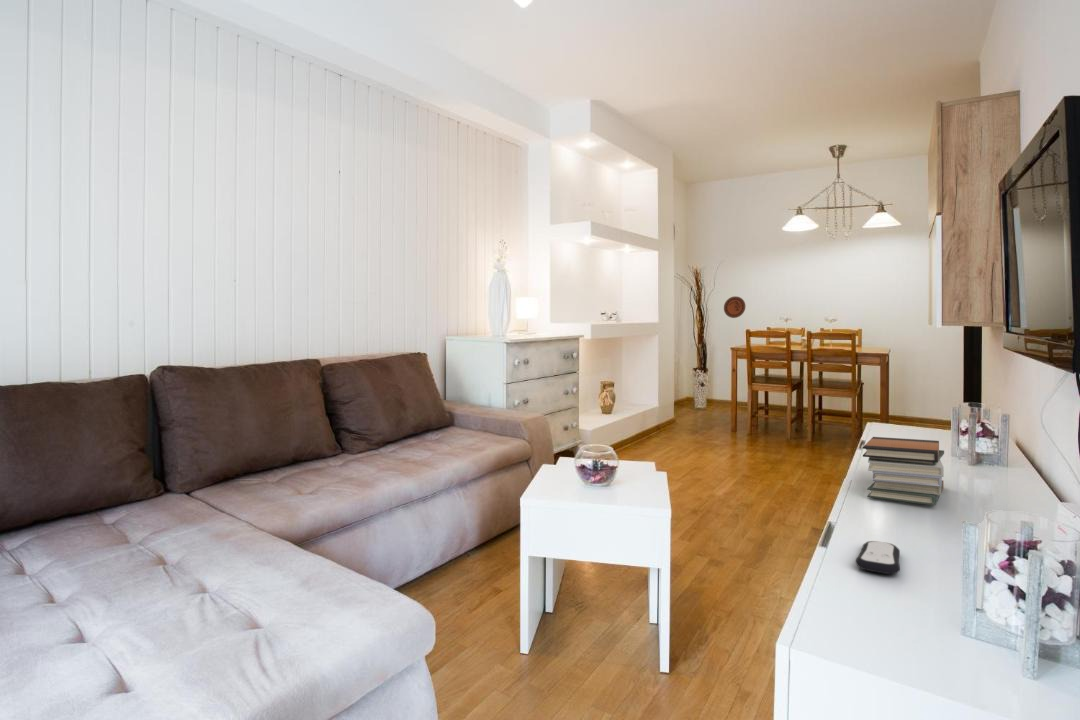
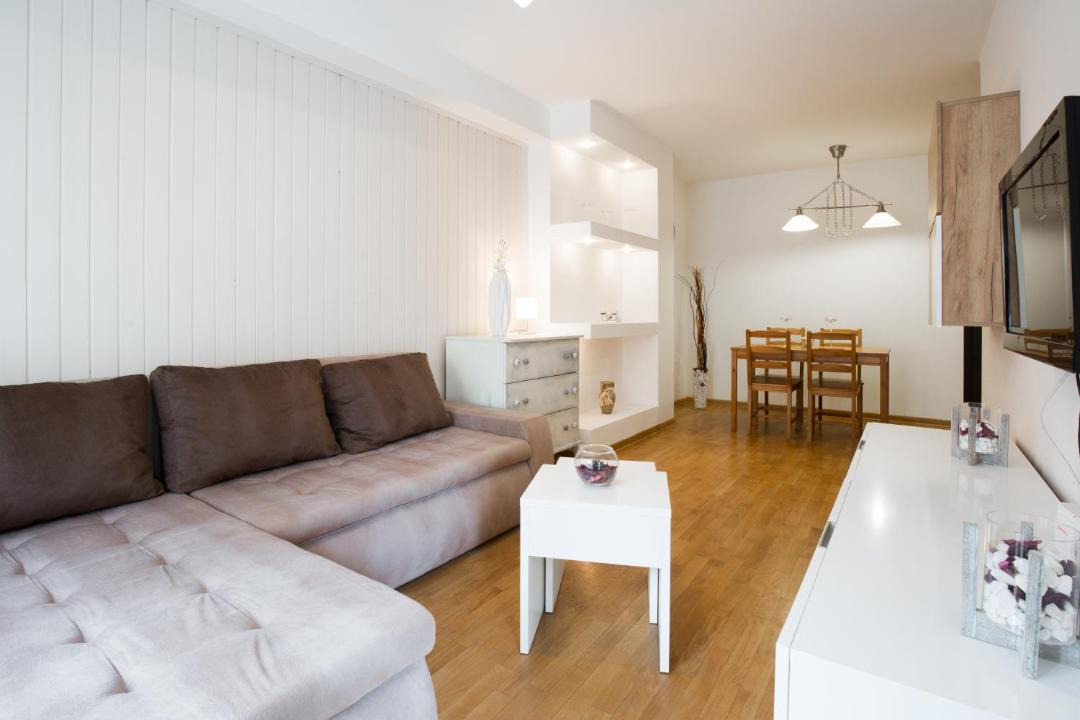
- book stack [862,436,945,506]
- decorative plate [723,295,746,319]
- remote control [855,540,901,575]
